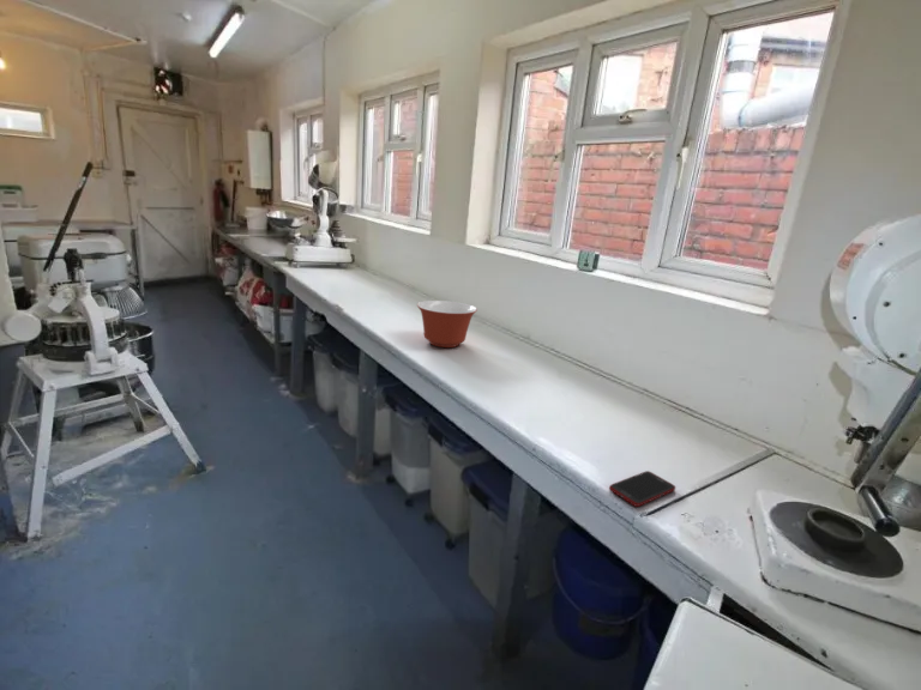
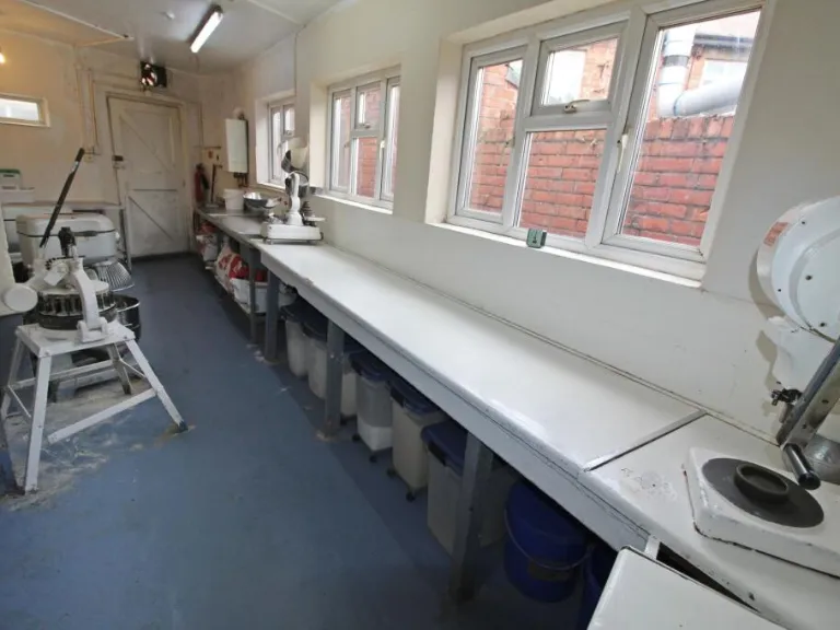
- mixing bowl [416,299,478,349]
- cell phone [608,470,676,508]
